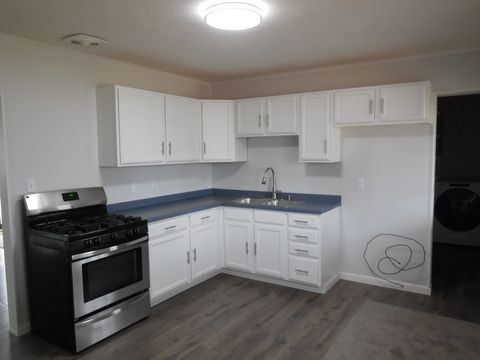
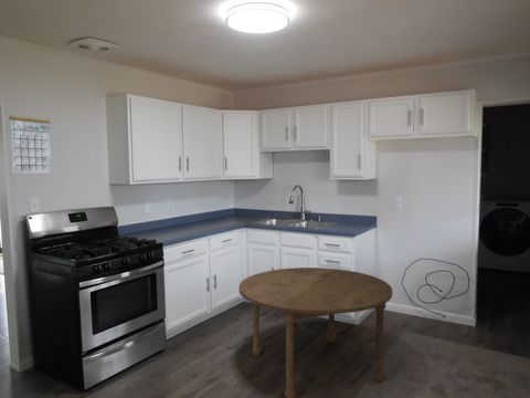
+ dining table [237,266,393,398]
+ calendar [8,107,52,175]
